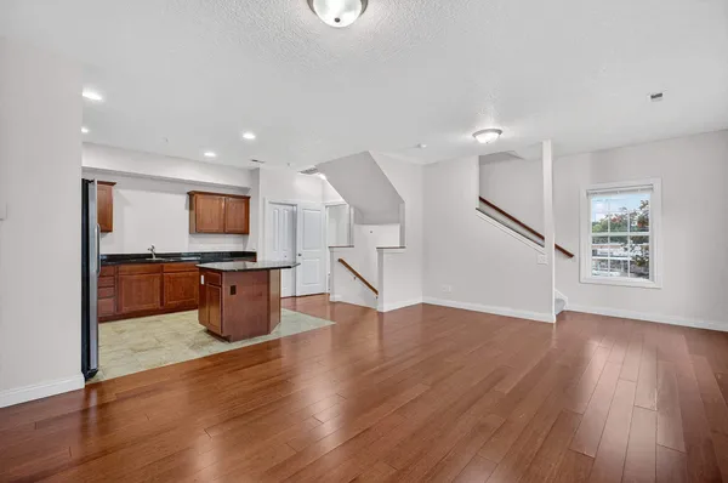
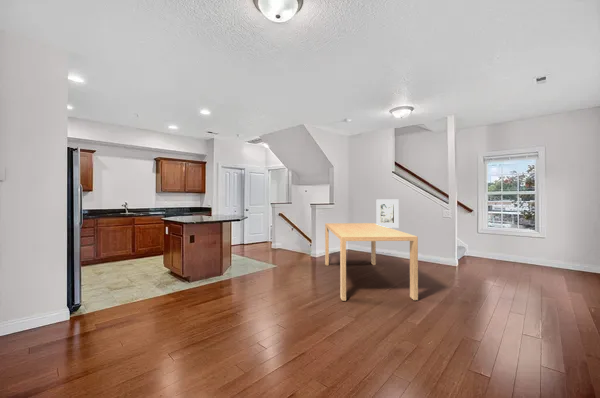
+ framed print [376,199,400,229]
+ dining table [324,222,419,302]
